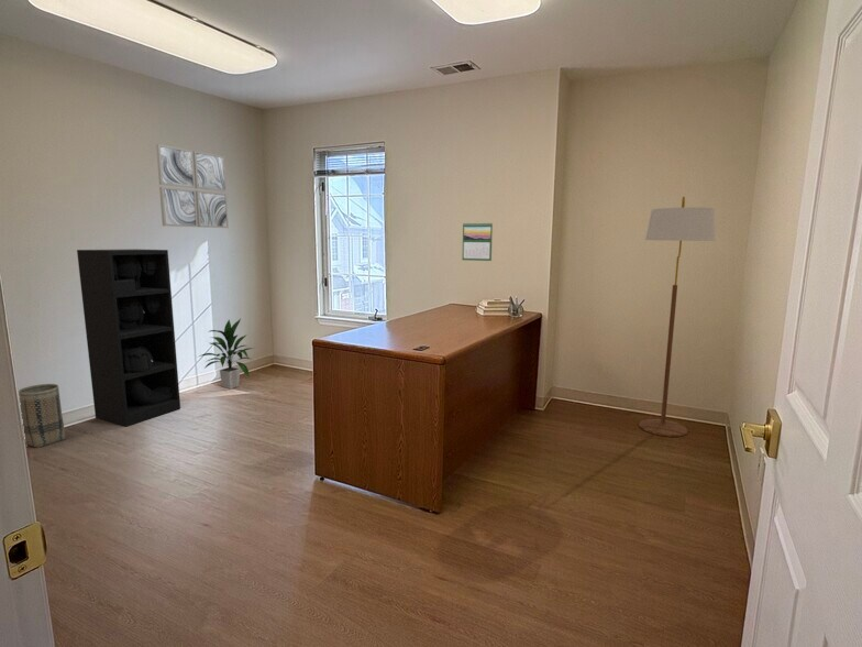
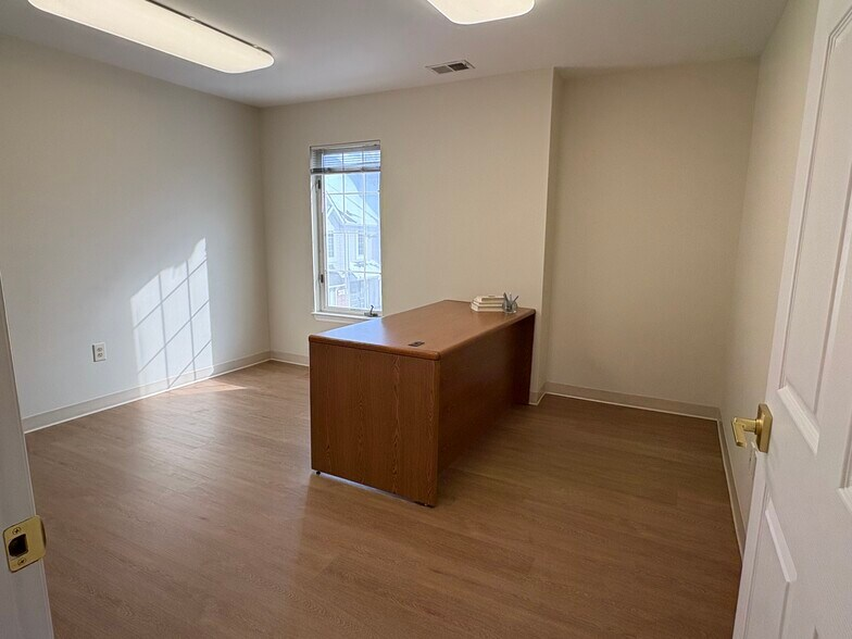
- floor lamp [638,196,716,438]
- calendar [462,221,494,262]
- indoor plant [196,318,255,390]
- basket [18,383,67,449]
- shelving unit [76,248,181,427]
- wall art [155,143,230,229]
